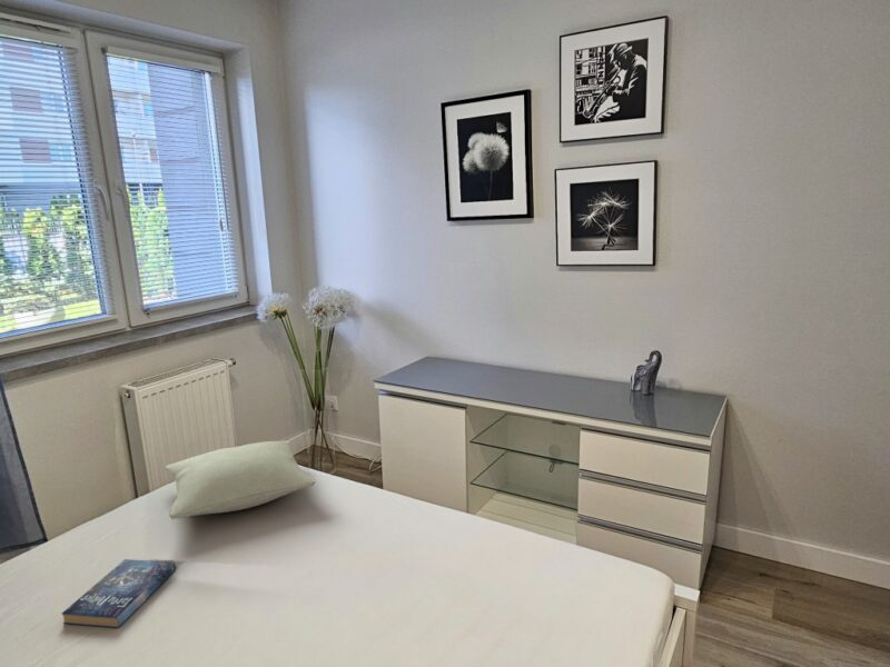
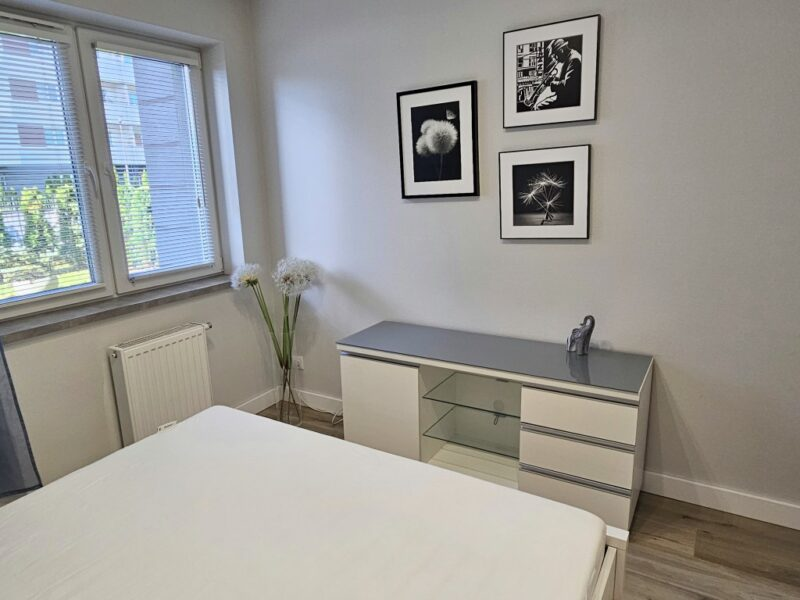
- pillow [165,440,316,520]
- book [60,558,177,629]
